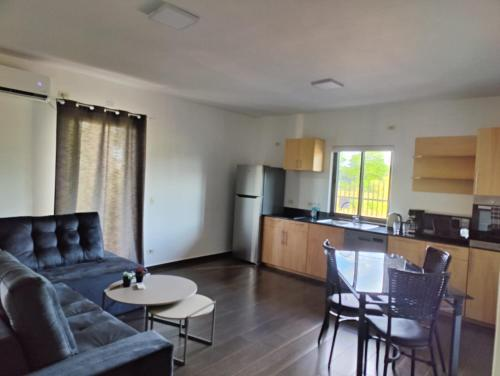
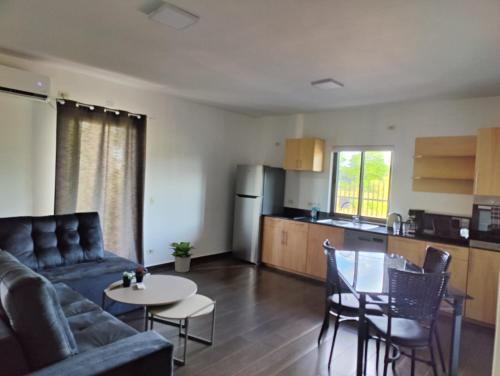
+ potted plant [168,241,197,274]
